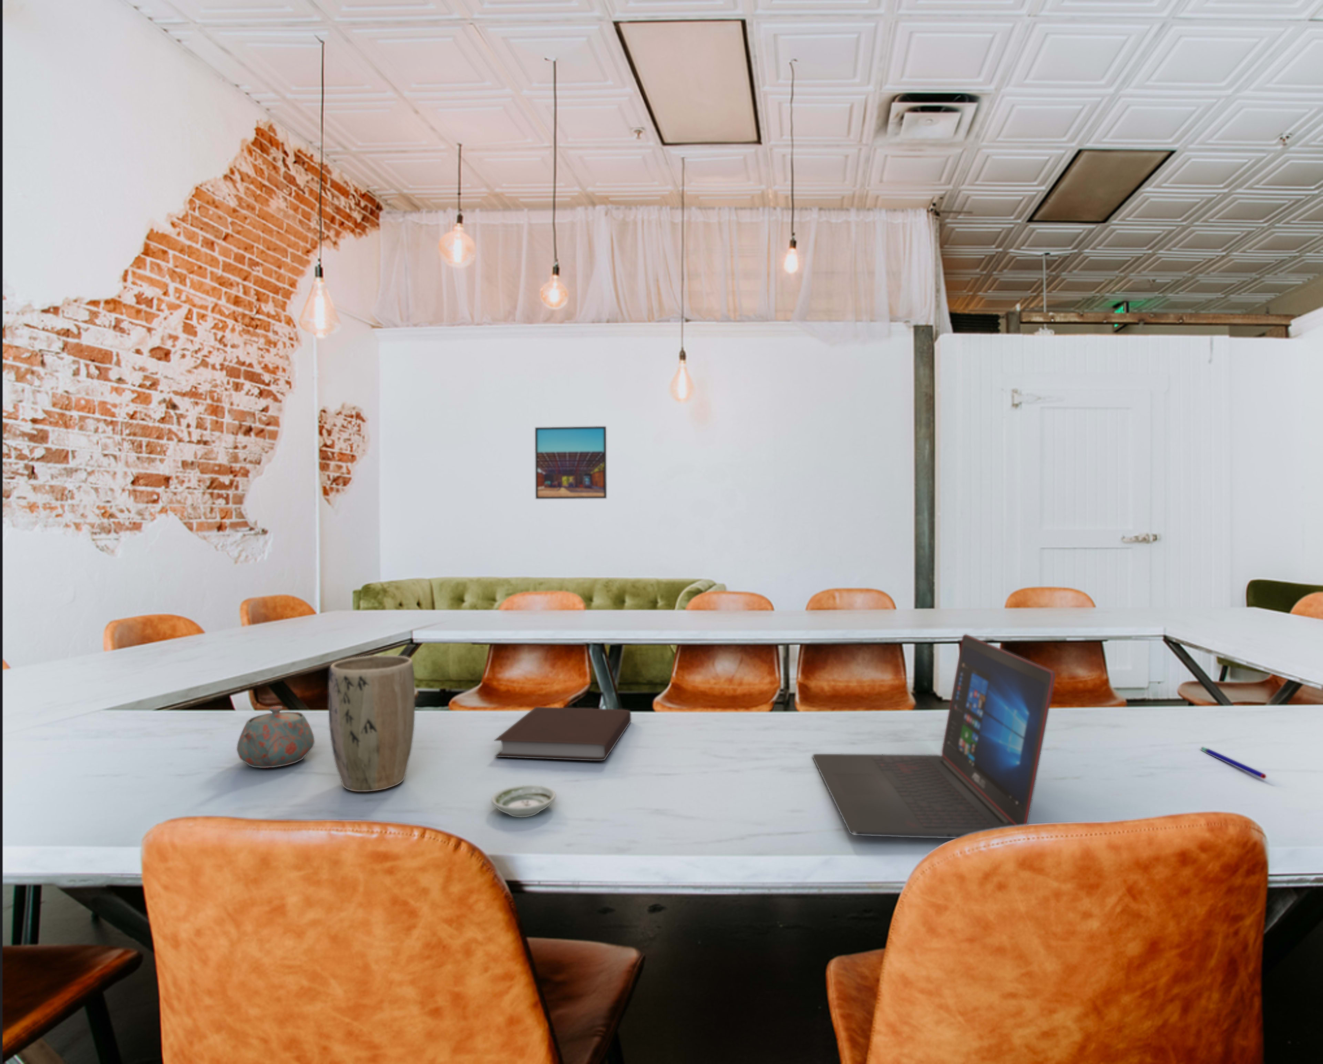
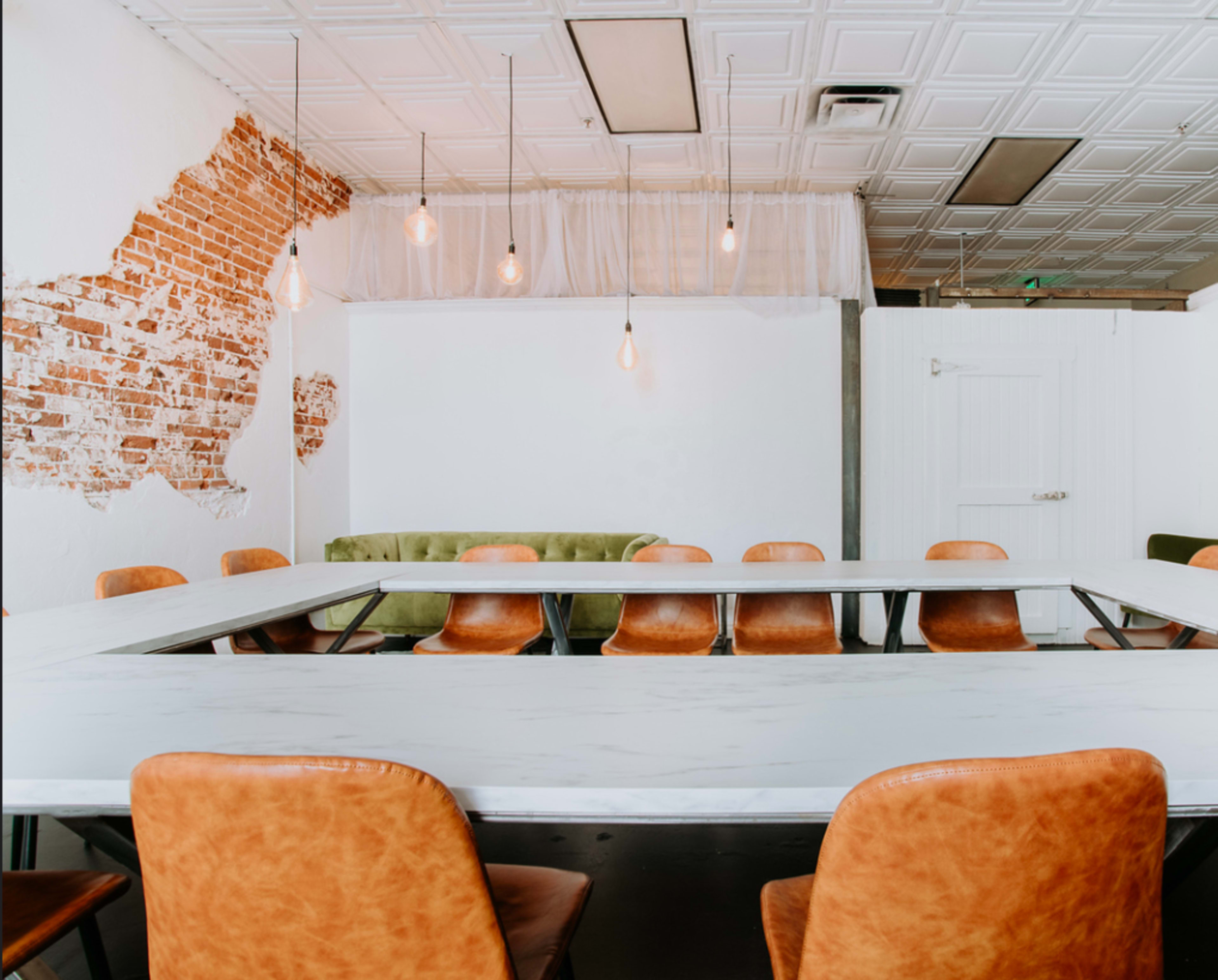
- pen [1200,747,1267,780]
- notebook [494,707,631,761]
- plant pot [328,655,416,791]
- laptop [812,634,1056,839]
- saucer [491,785,556,818]
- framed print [534,426,607,499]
- teapot [237,706,315,769]
